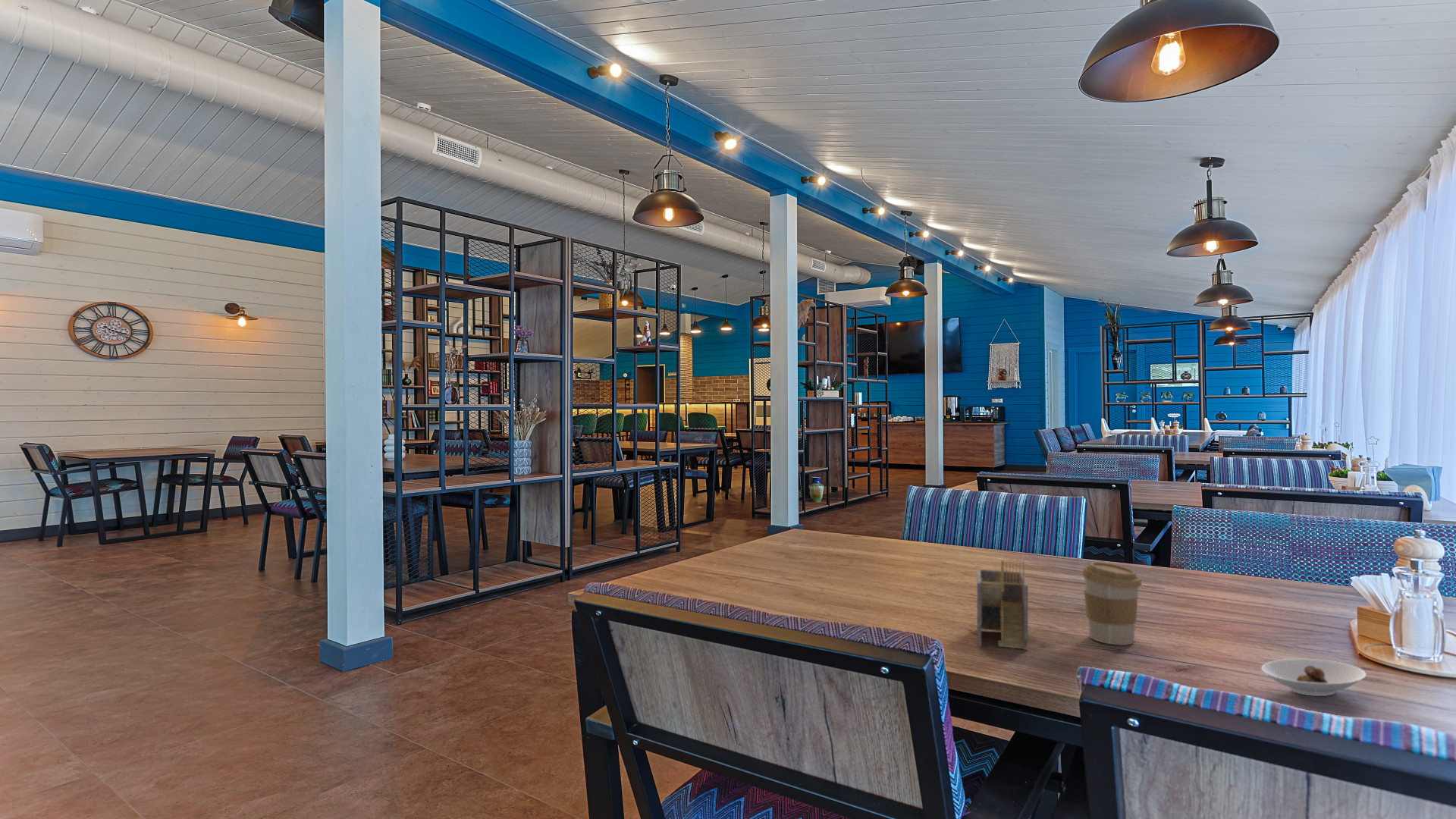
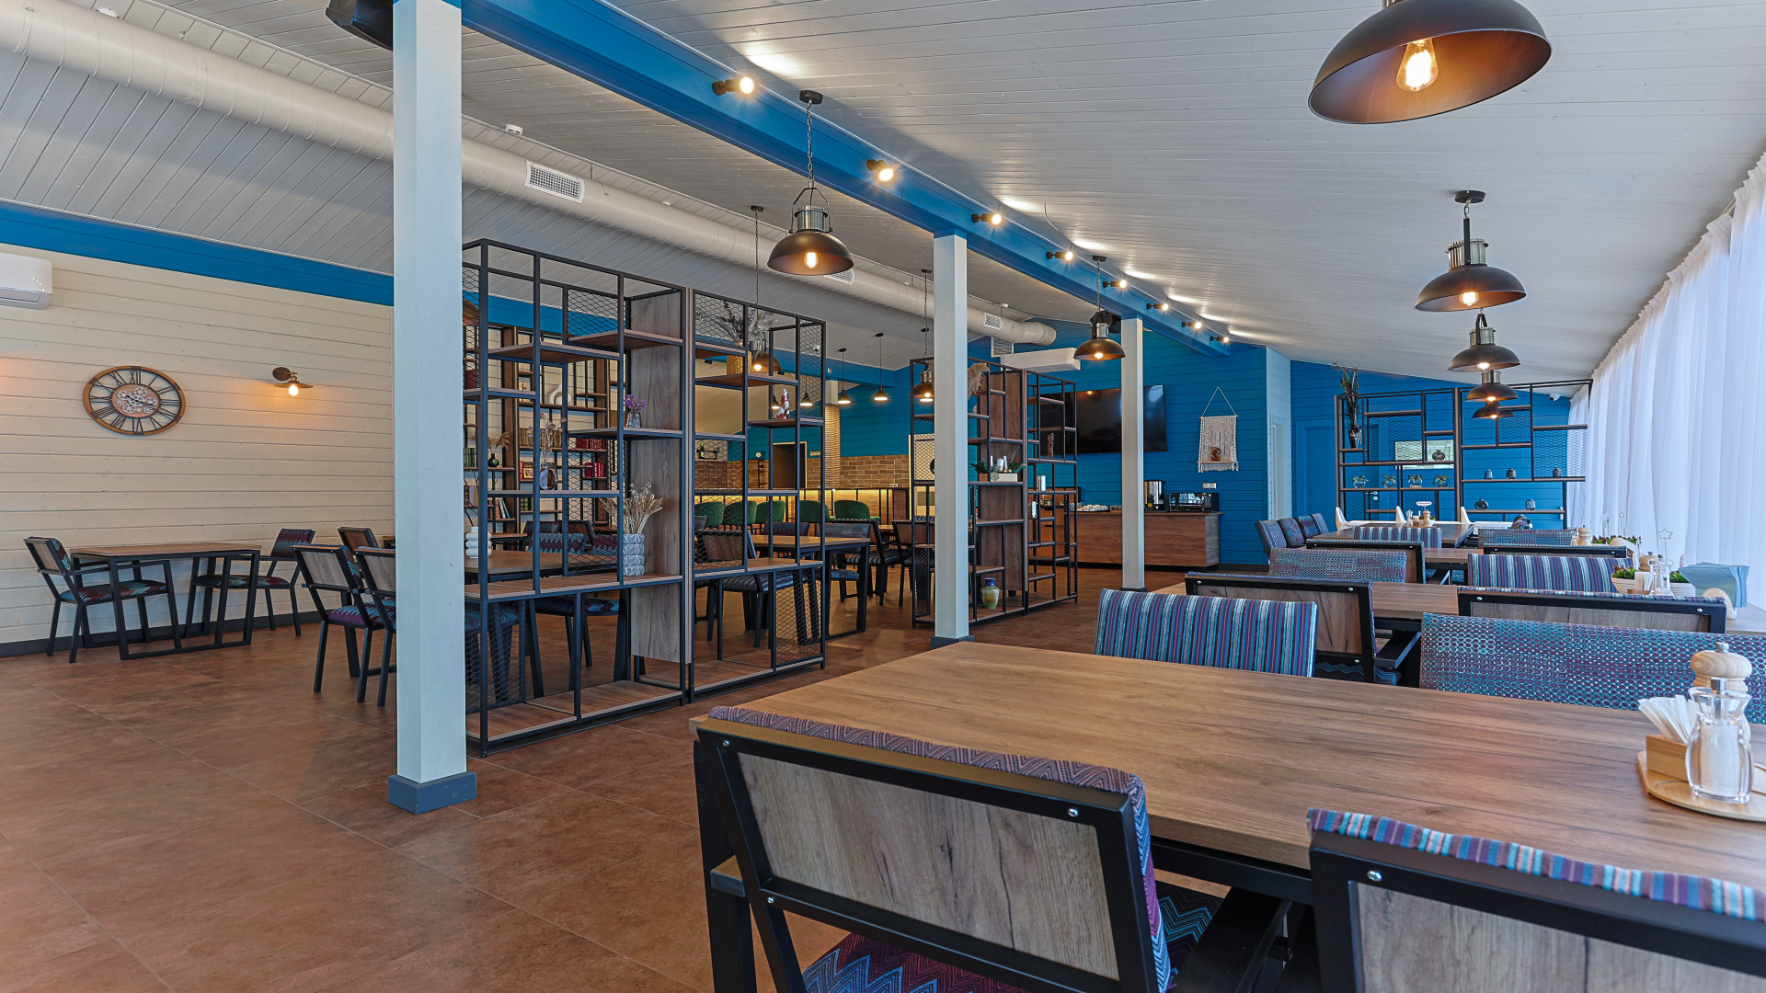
- napkin holder [976,560,1029,651]
- saucer [1260,658,1367,697]
- coffee cup [1081,561,1143,646]
